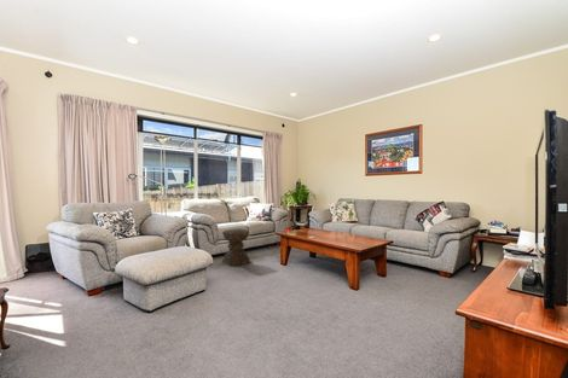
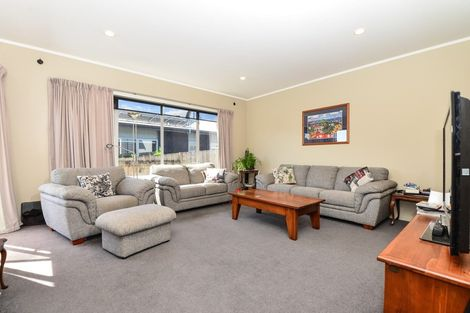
- stool [221,227,251,267]
